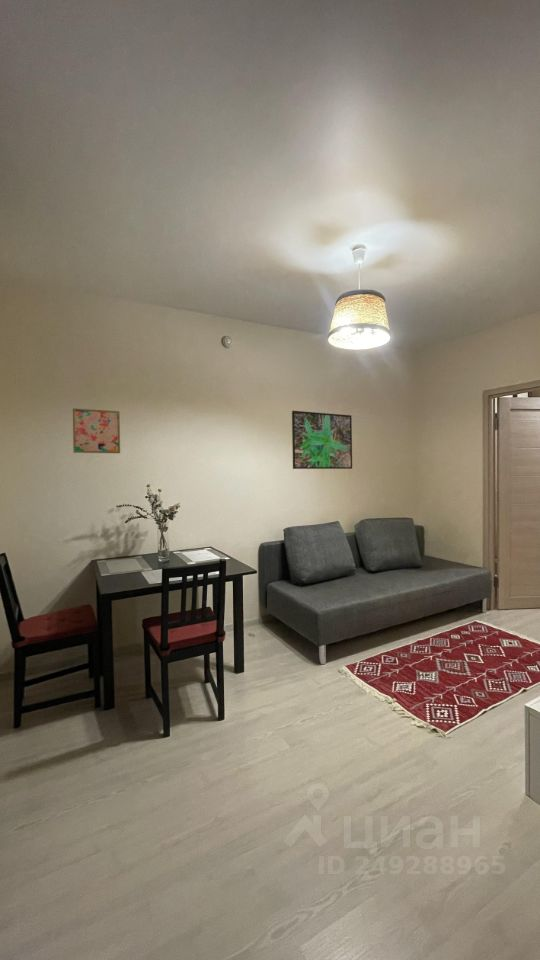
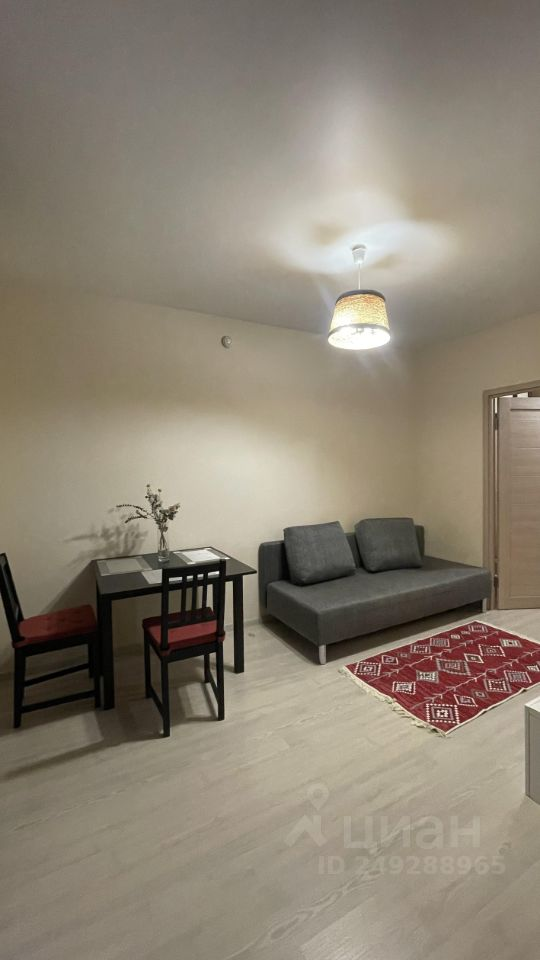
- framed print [291,410,353,470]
- wall art [72,407,121,454]
